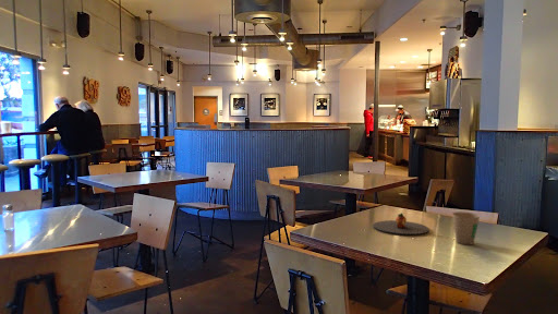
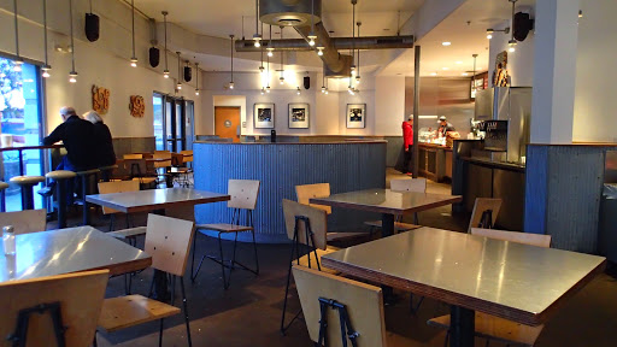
- paper cup [451,212,481,245]
- plate [372,212,430,235]
